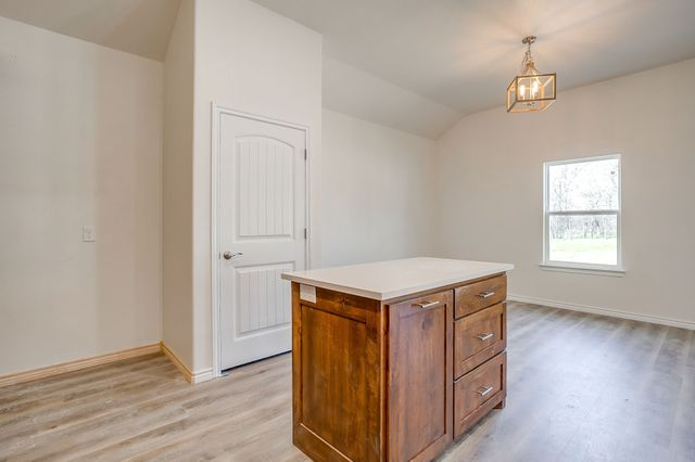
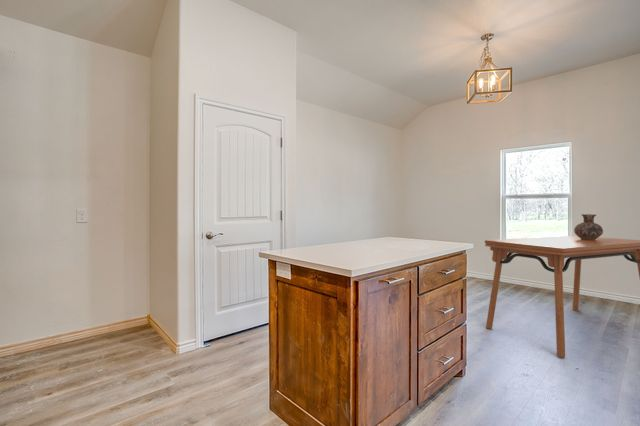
+ ceramic jug [573,213,604,240]
+ dining table [484,235,640,358]
